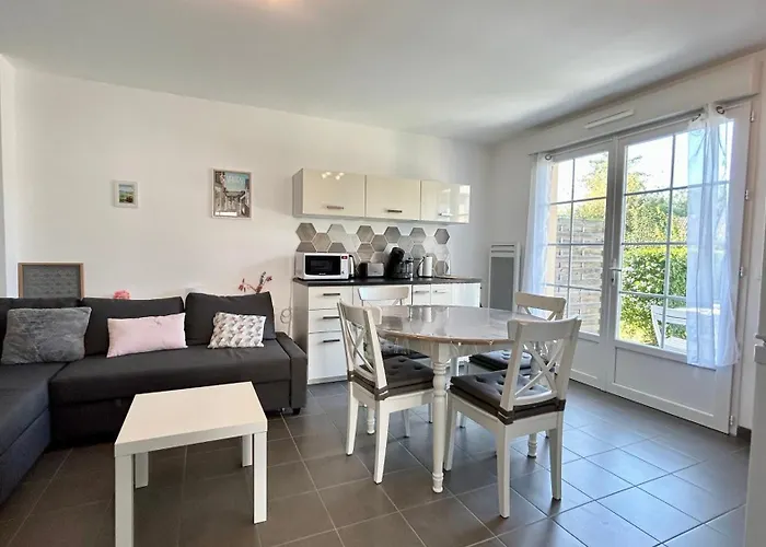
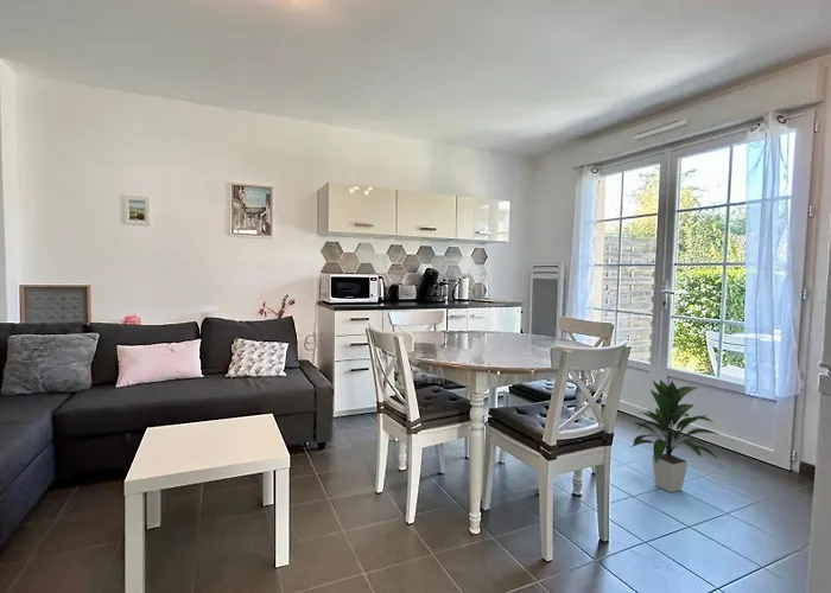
+ indoor plant [627,378,719,493]
